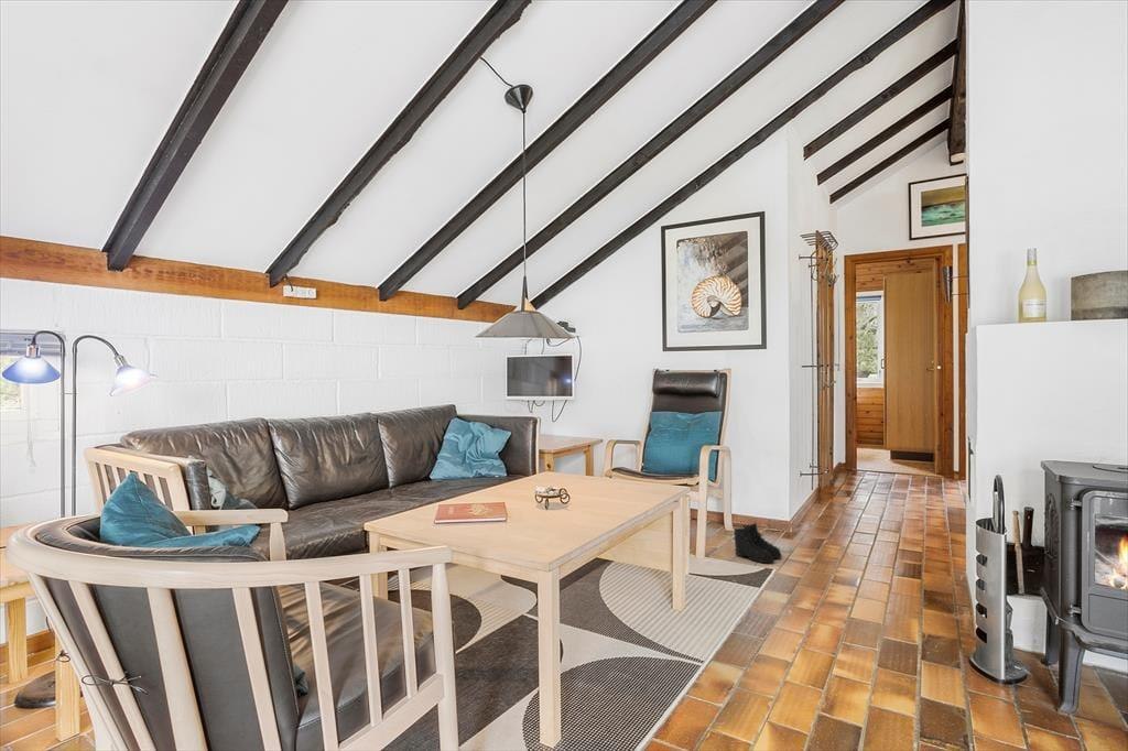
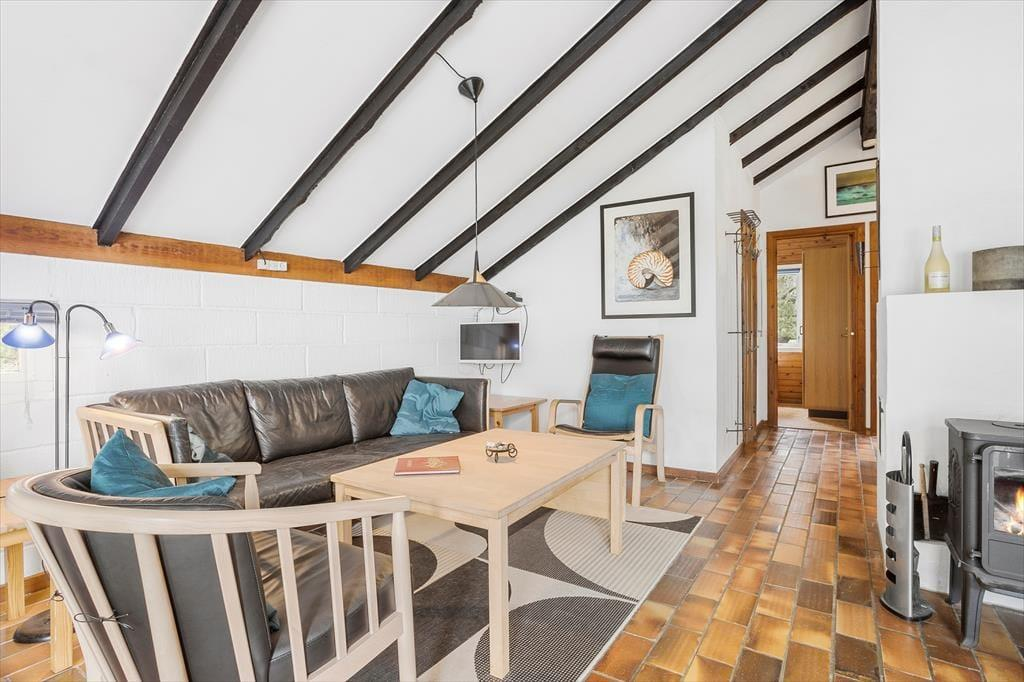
- boots [731,522,783,564]
